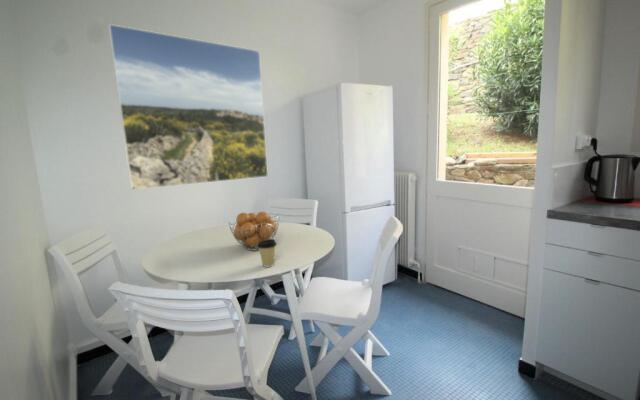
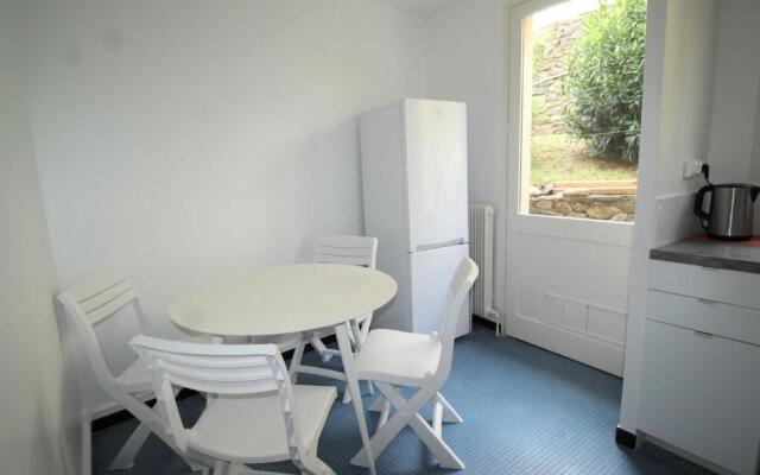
- coffee cup [258,238,278,268]
- fruit basket [227,211,280,251]
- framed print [107,23,269,191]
